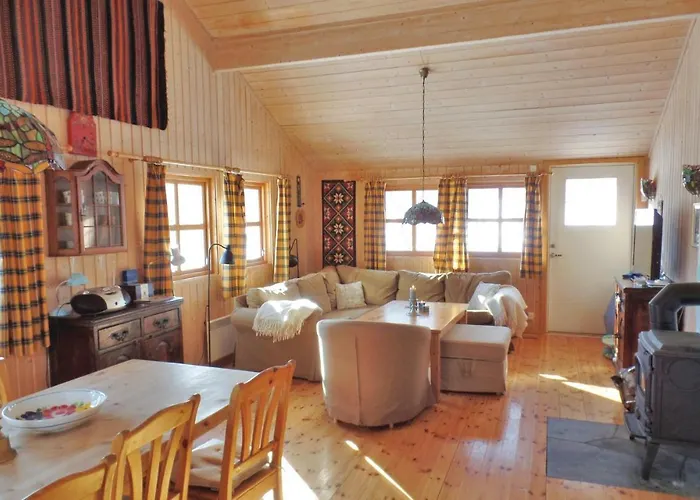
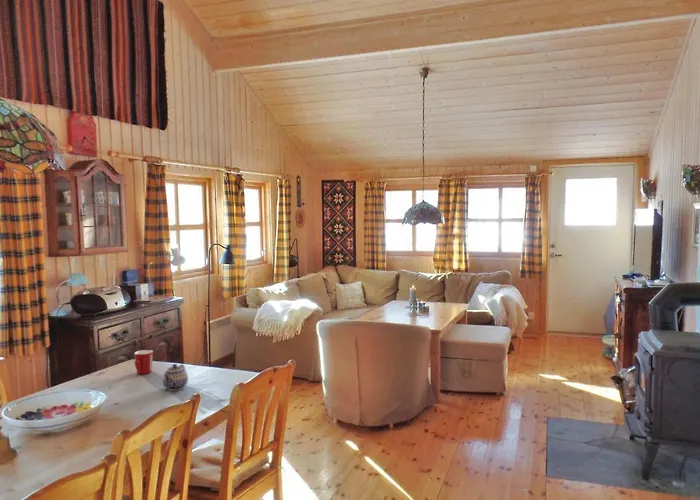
+ teapot [161,363,189,391]
+ mug [133,349,154,375]
